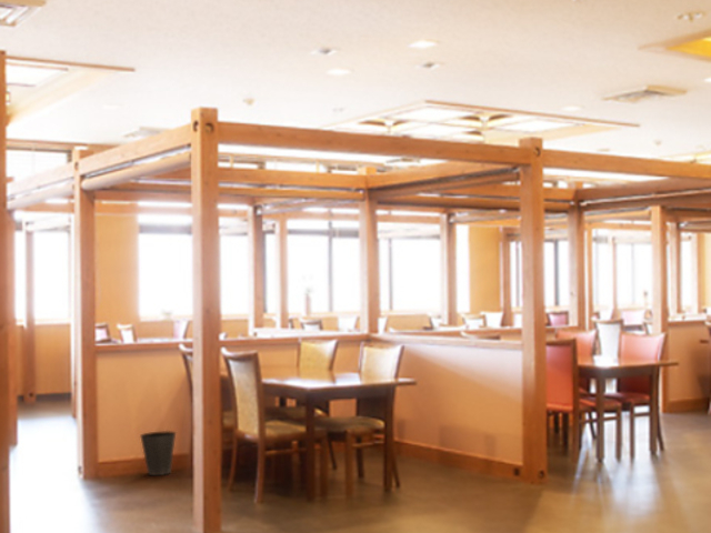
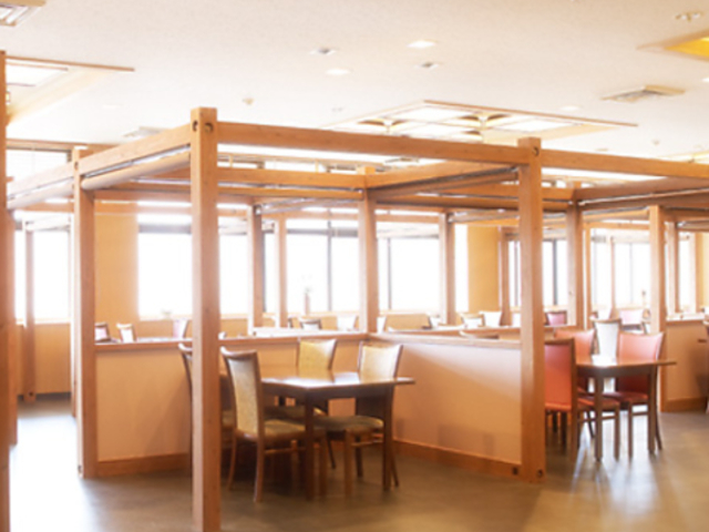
- waste basket [139,430,177,476]
